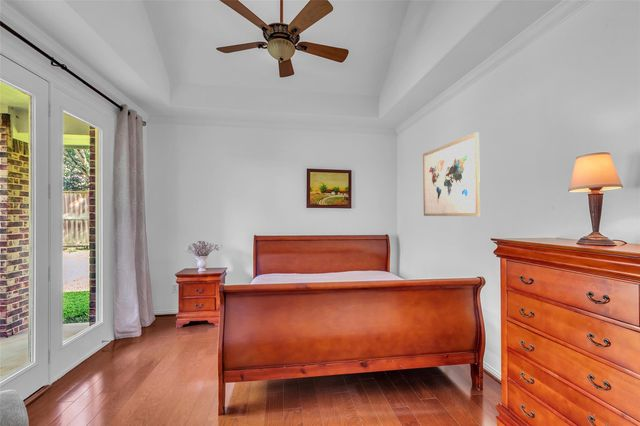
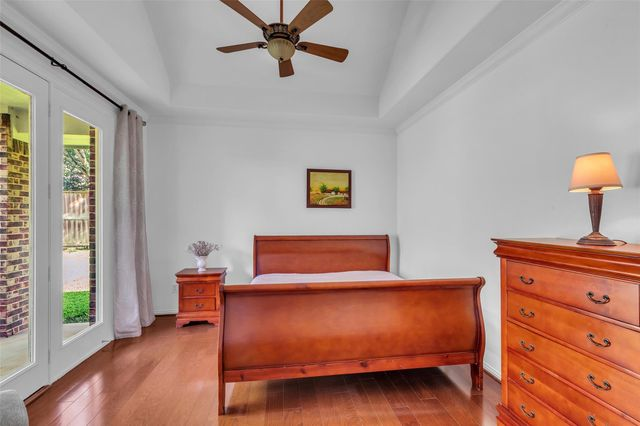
- wall art [422,131,481,217]
